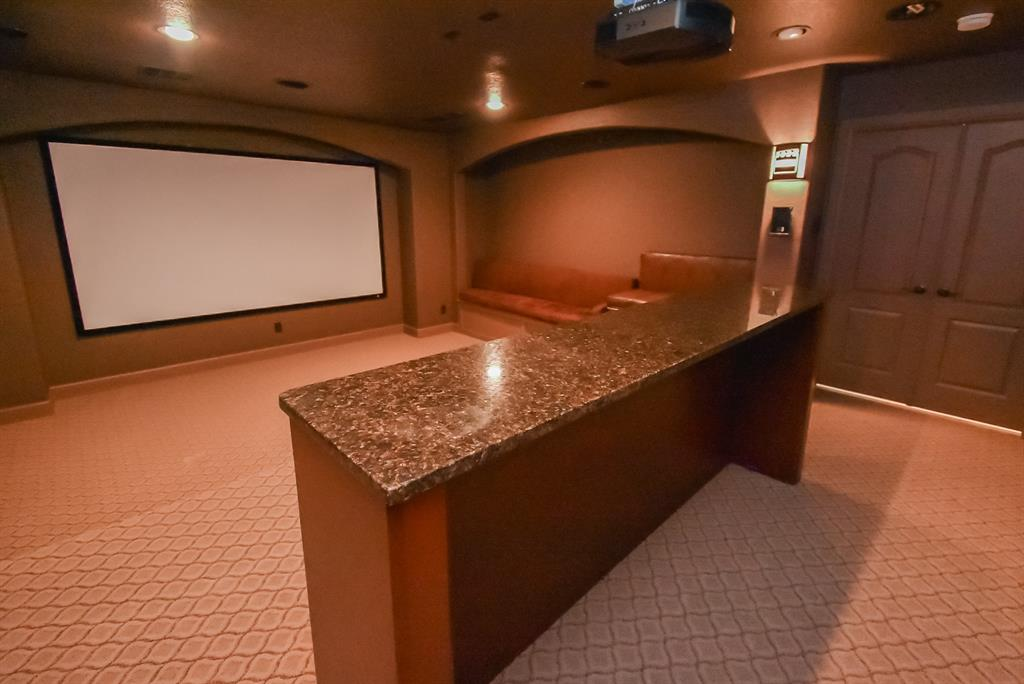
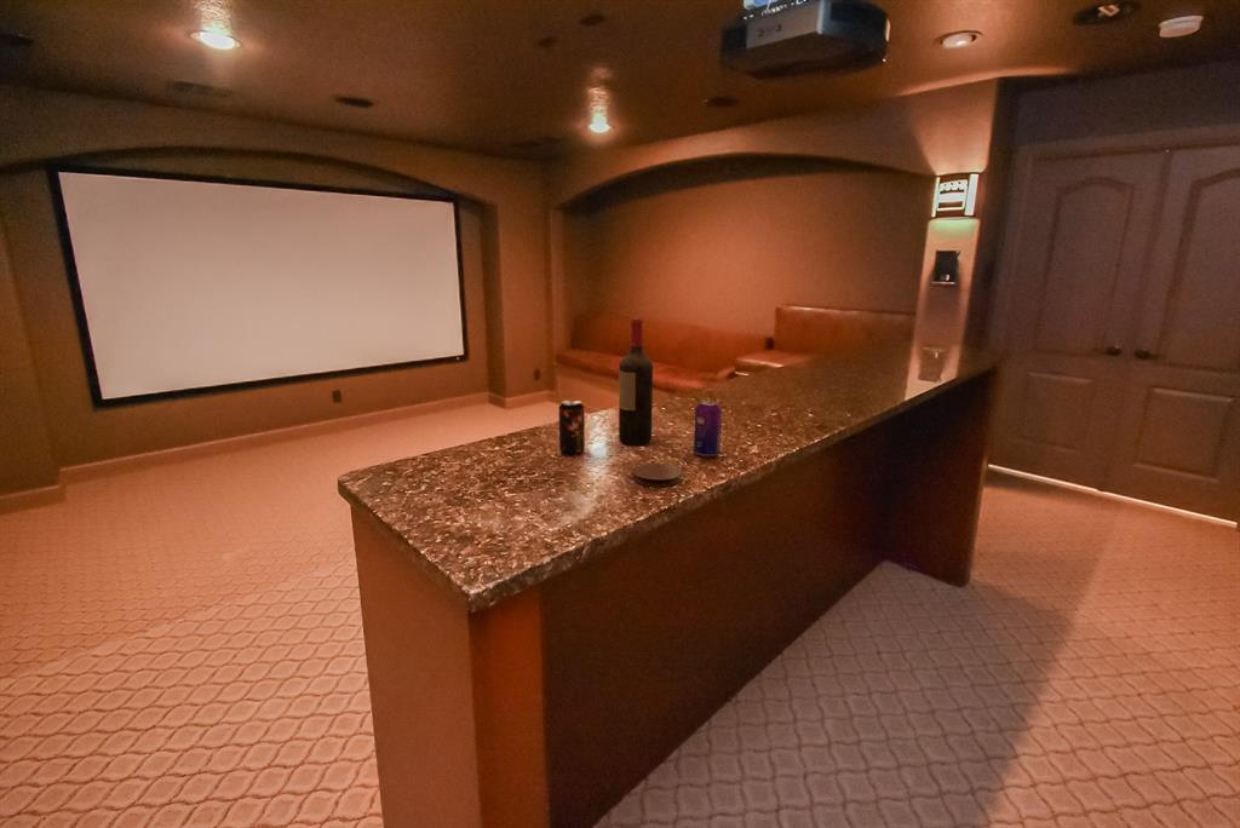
+ coaster [632,462,683,488]
+ wine bottle [618,317,654,445]
+ beverage can [557,399,586,456]
+ beverage can [693,399,723,458]
